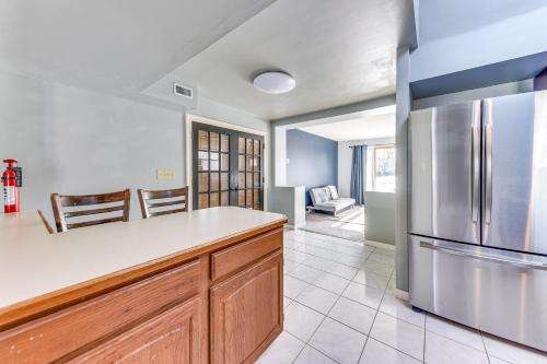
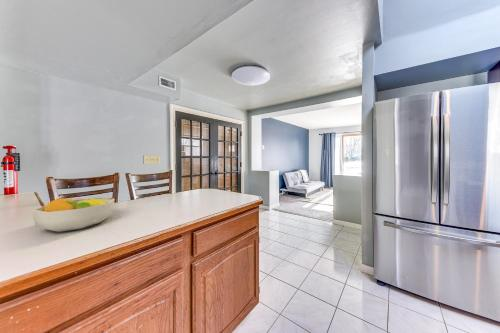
+ fruit bowl [31,197,116,233]
